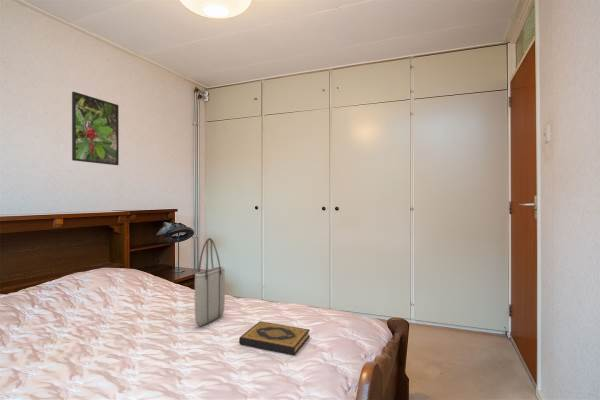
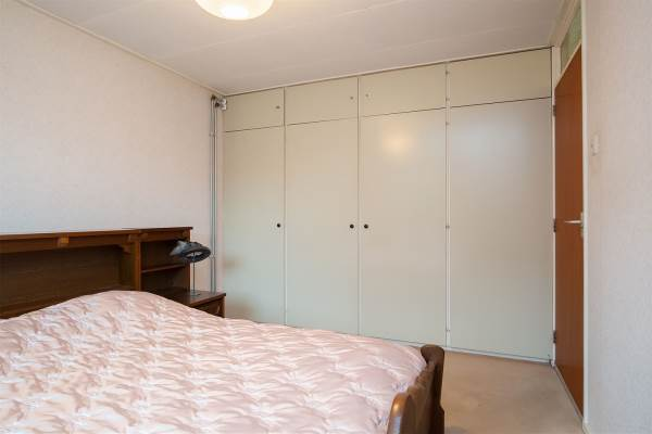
- tote bag [194,237,226,327]
- hardback book [238,320,311,356]
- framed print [71,91,120,166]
